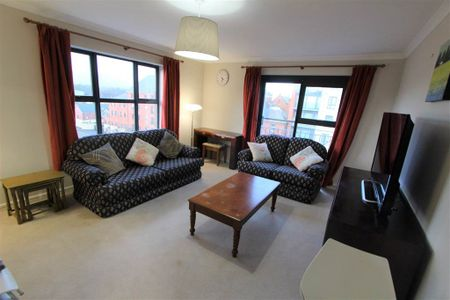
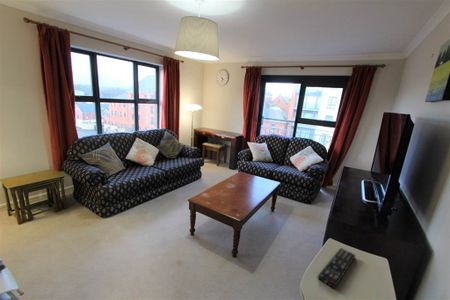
+ remote control [317,247,356,290]
